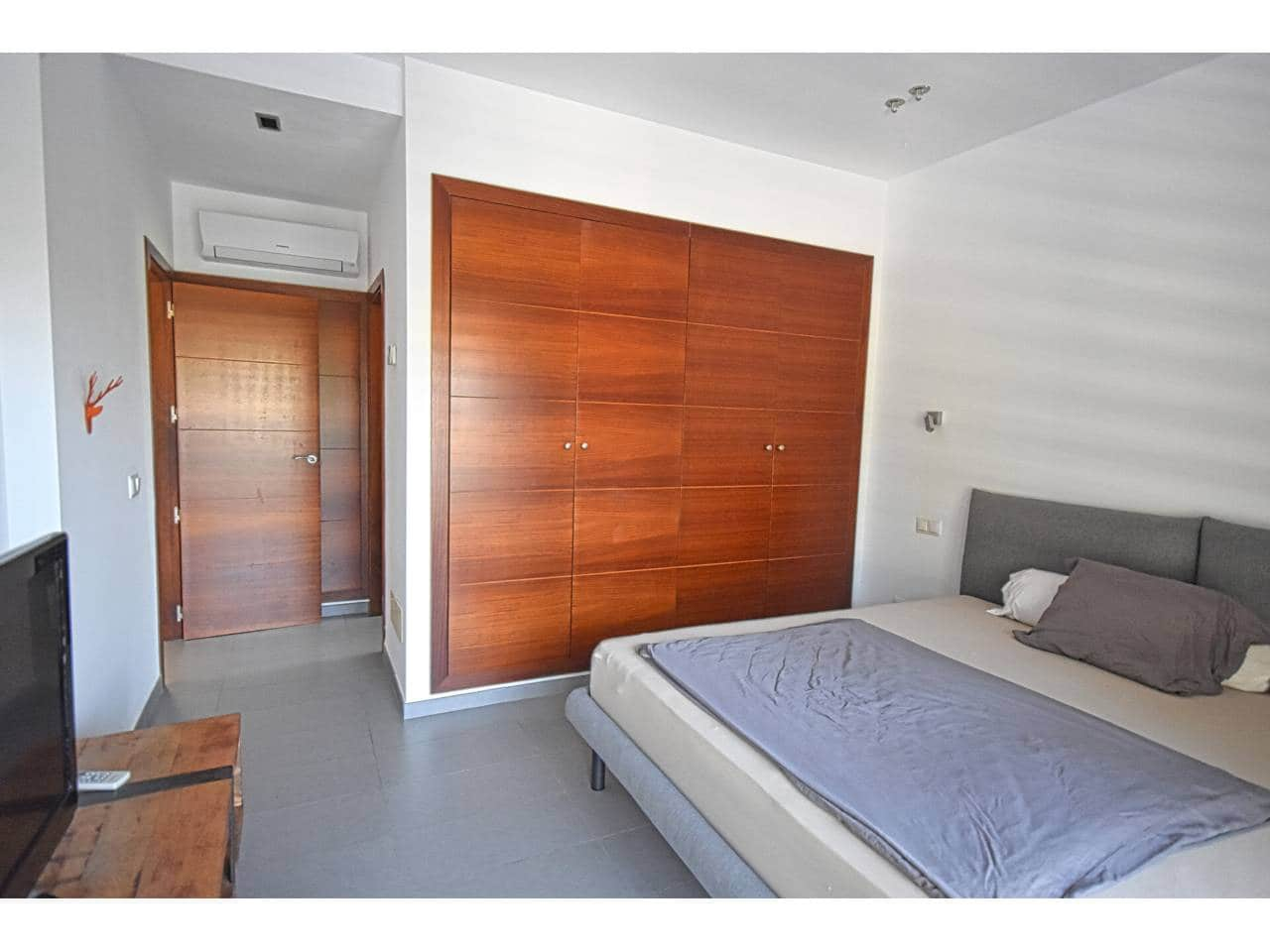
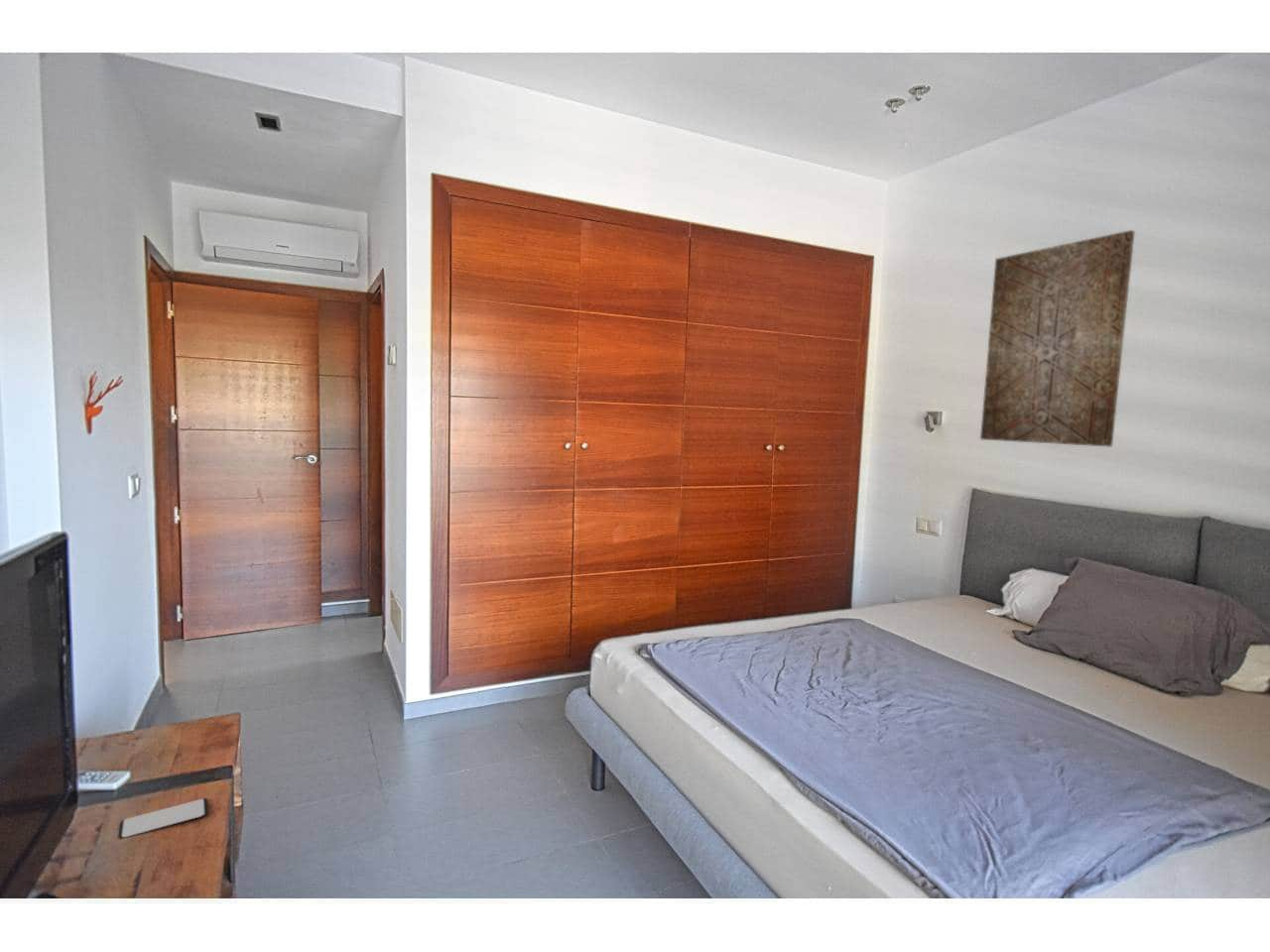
+ smartphone [118,797,209,839]
+ wall art [979,229,1136,447]
